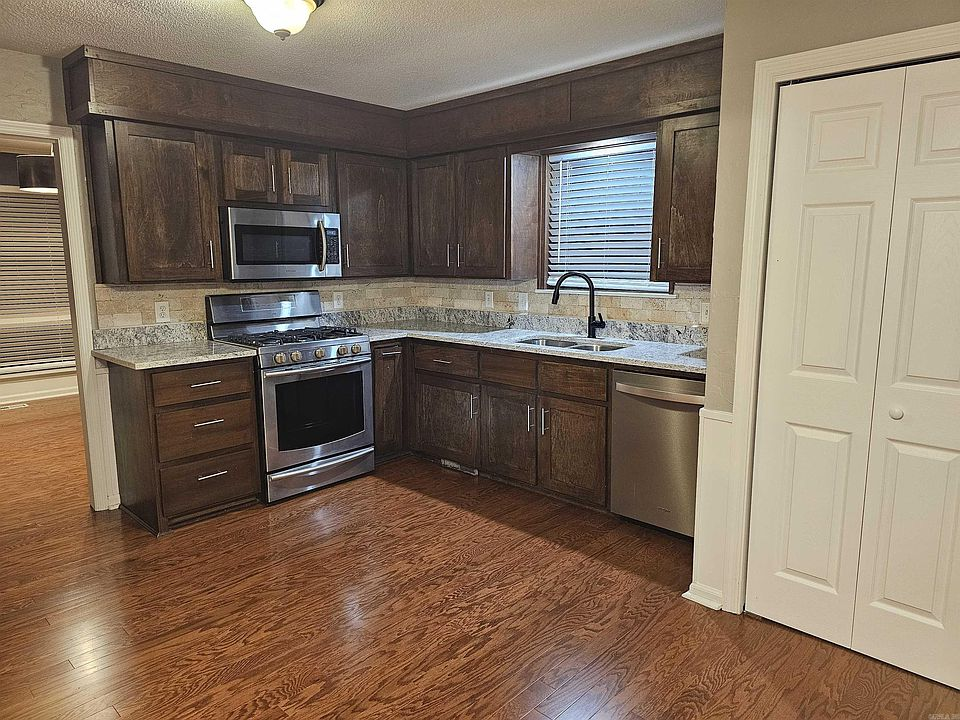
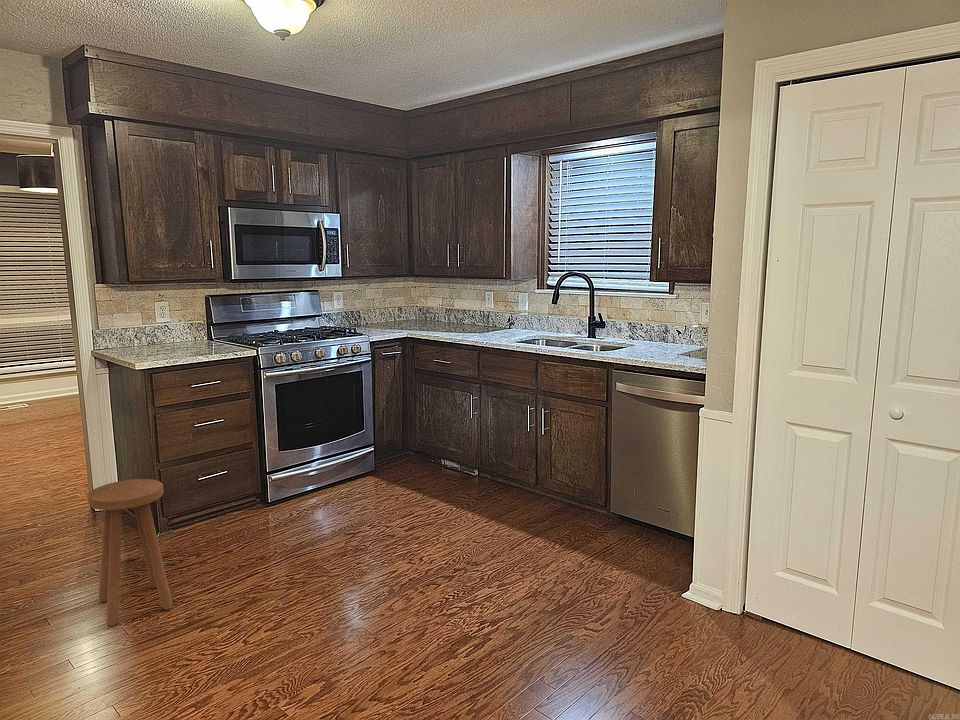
+ stool [87,478,173,627]
